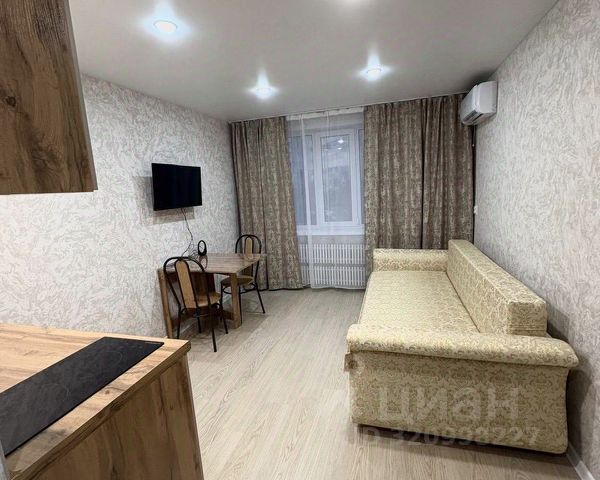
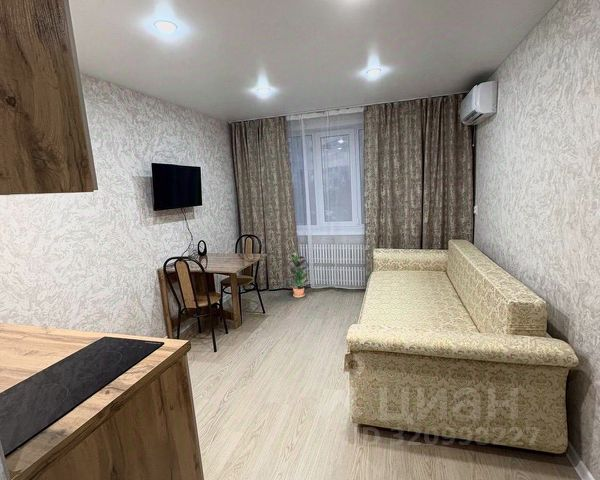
+ potted plant [283,251,312,298]
